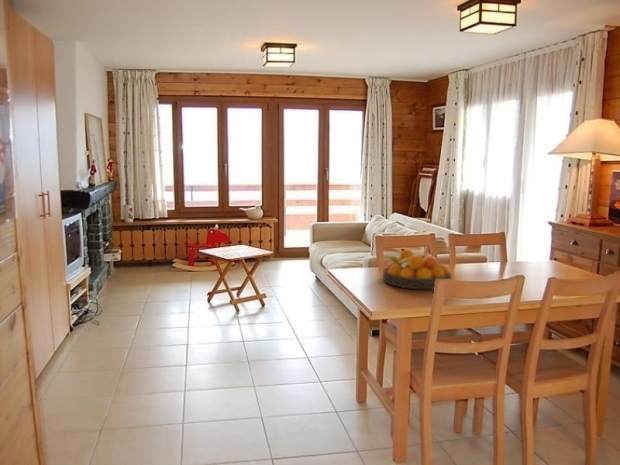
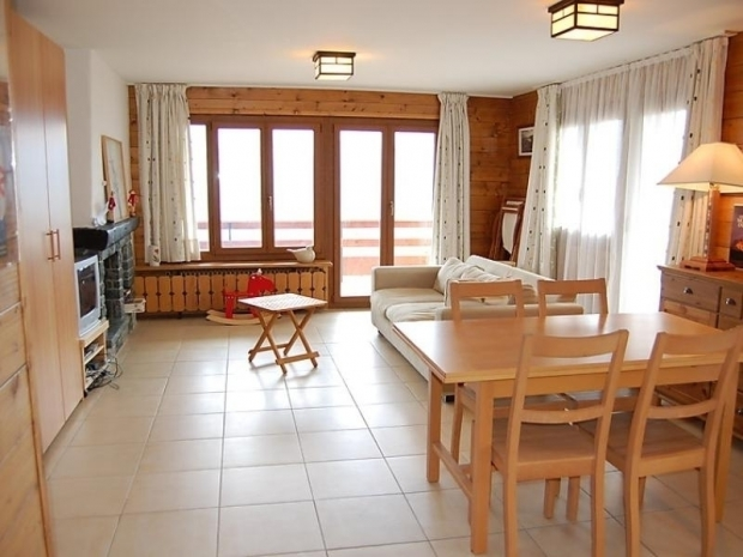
- fruit bowl [382,248,452,291]
